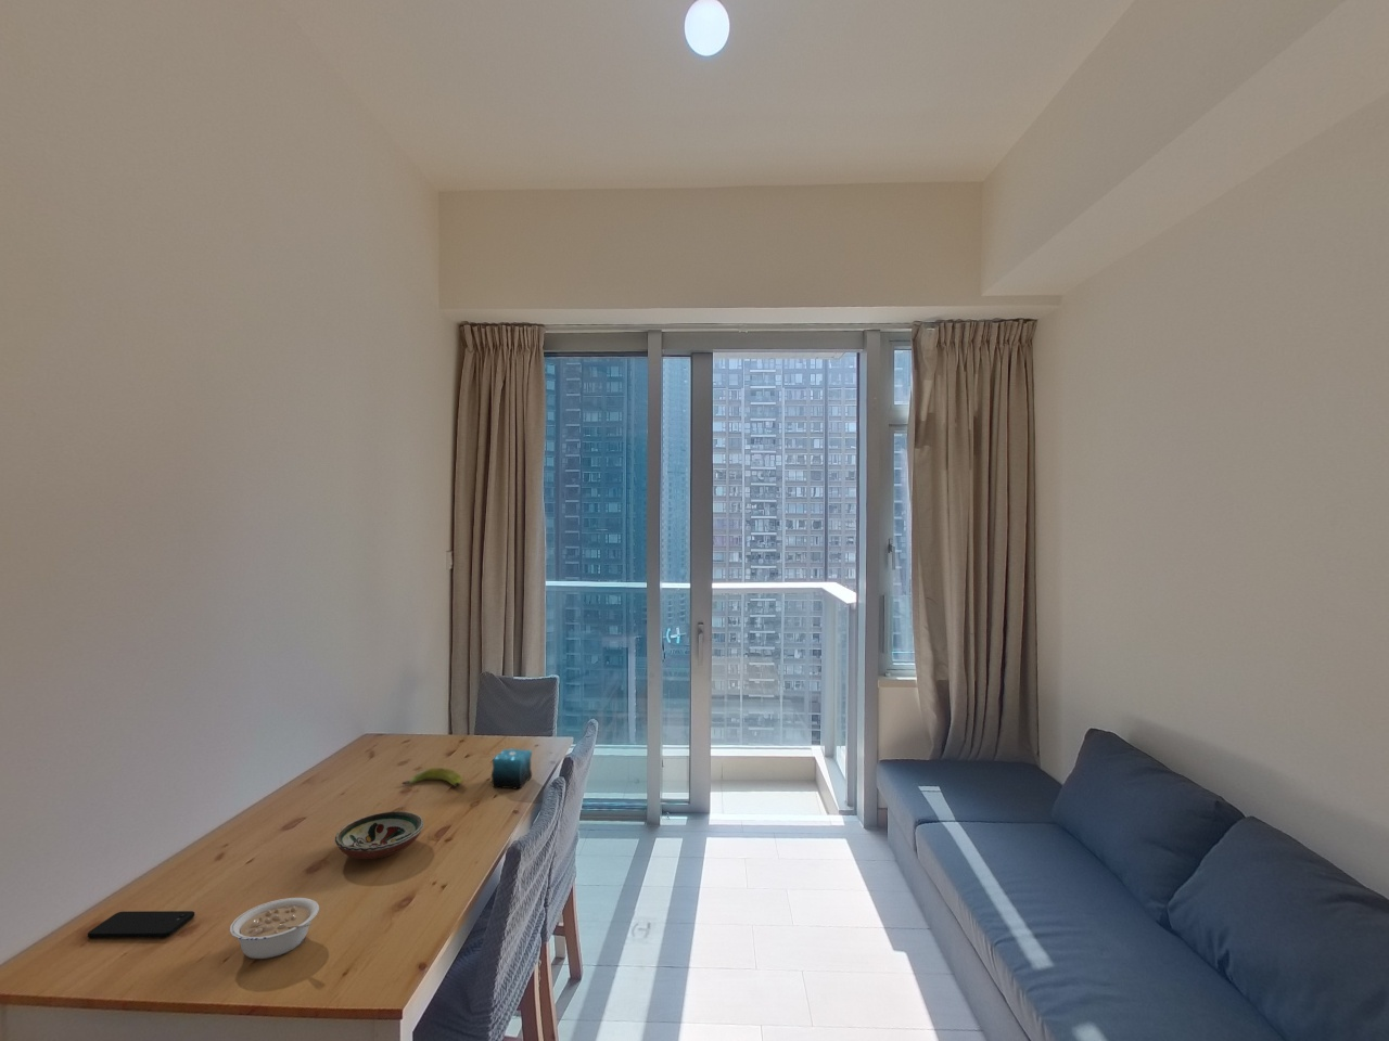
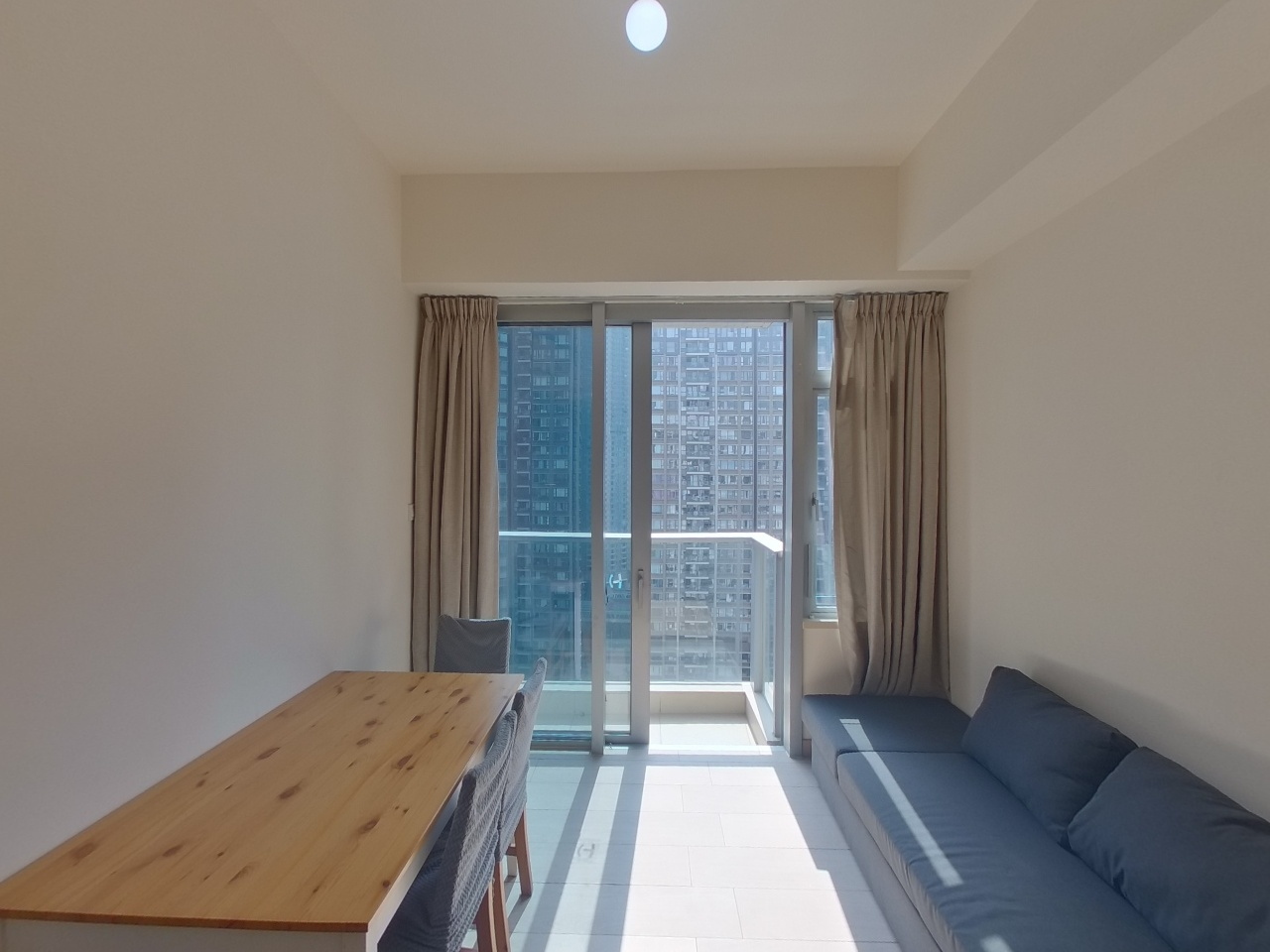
- banana [401,767,464,787]
- candle [490,744,533,791]
- decorative bowl [335,810,425,859]
- legume [229,897,320,960]
- smartphone [86,910,196,939]
